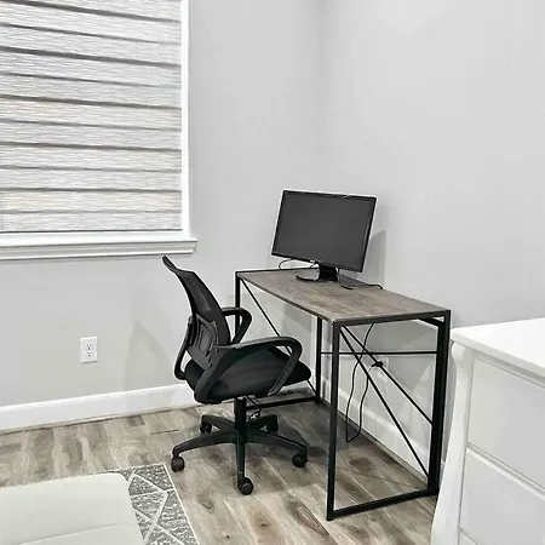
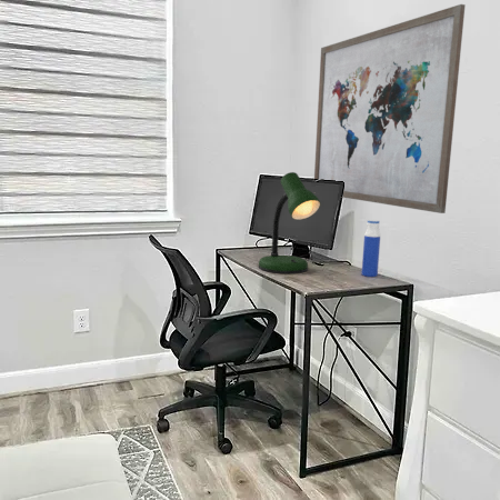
+ water bottle [361,219,381,278]
+ desk lamp [258,171,321,274]
+ wall art [313,3,467,214]
